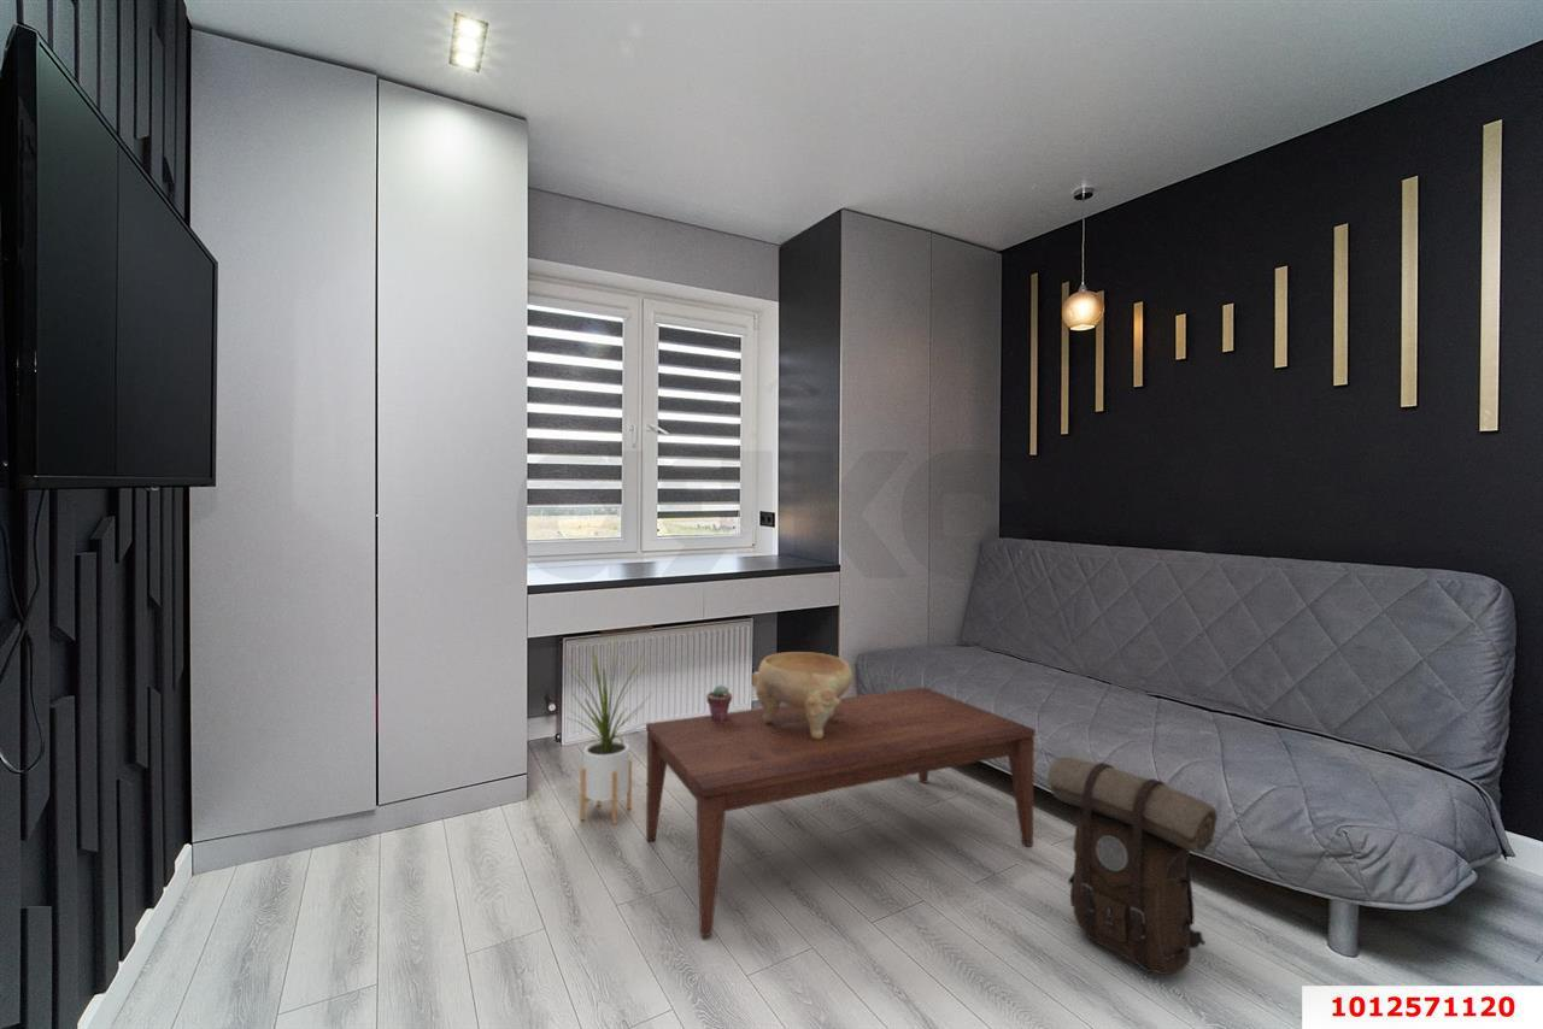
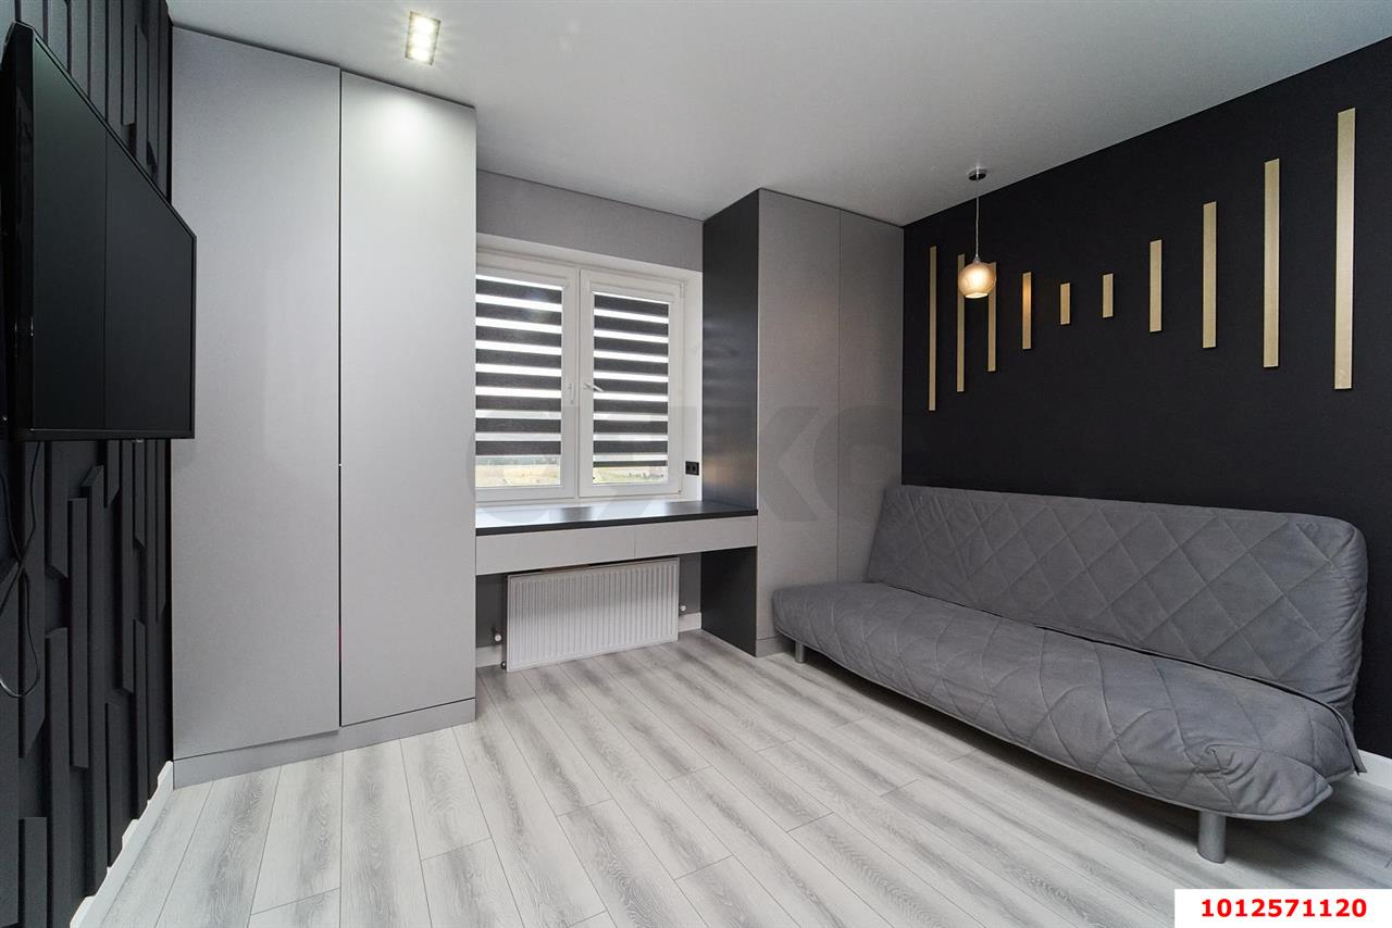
- potted succulent [705,683,733,721]
- coffee table [645,687,1037,939]
- decorative bowl [751,651,853,740]
- house plant [562,640,653,825]
- backpack [1046,755,1219,976]
